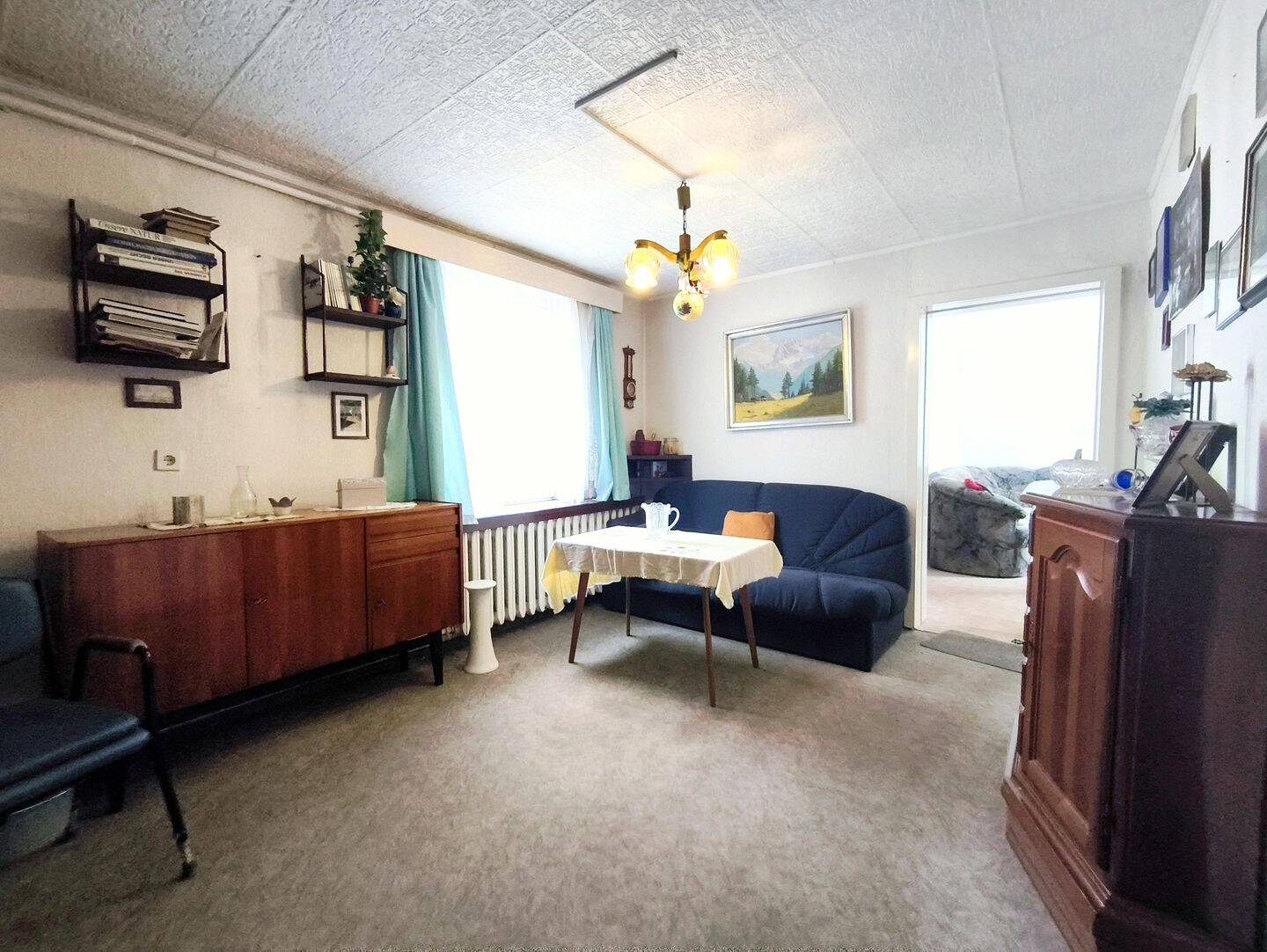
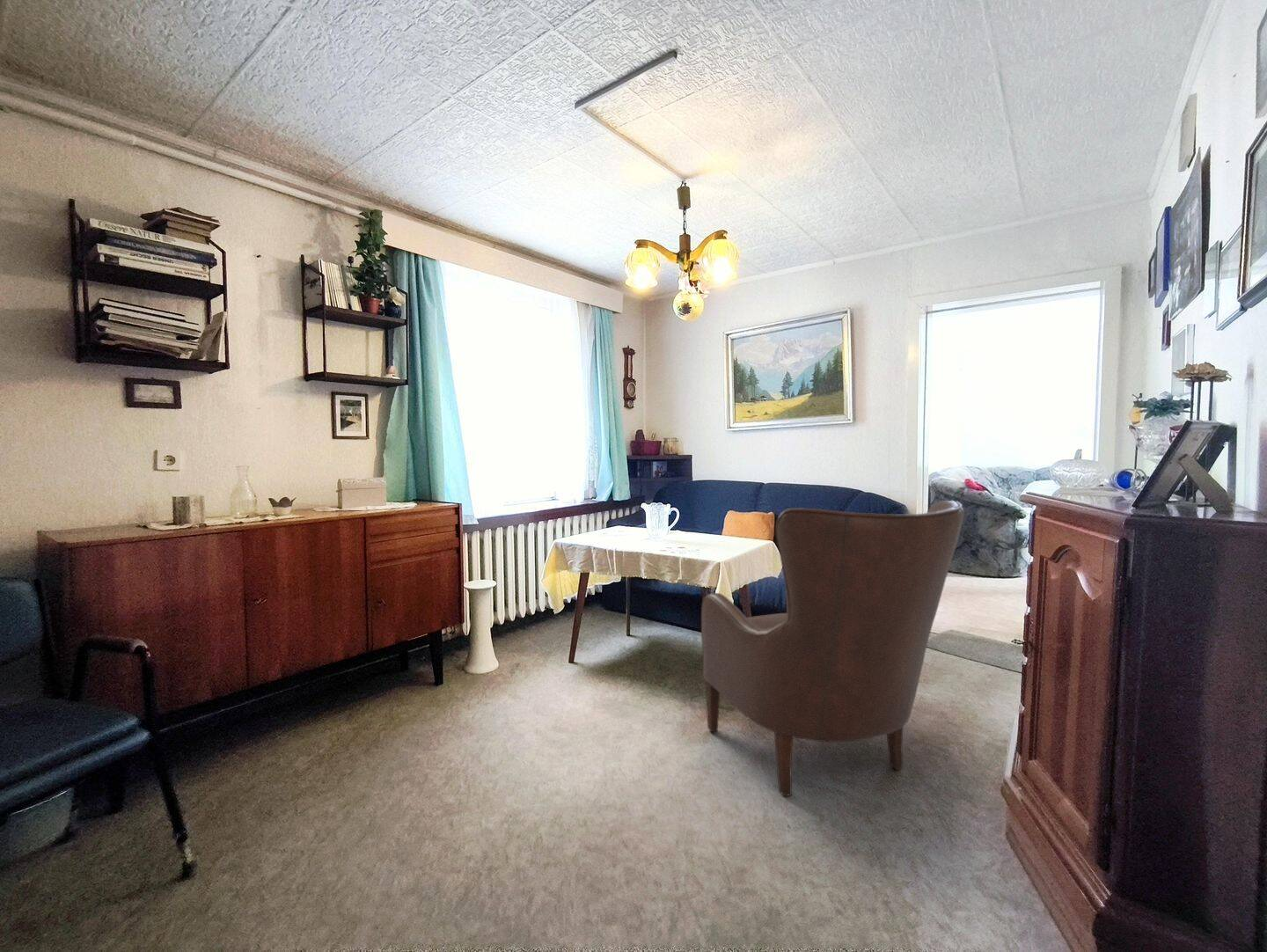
+ chair [700,500,965,797]
